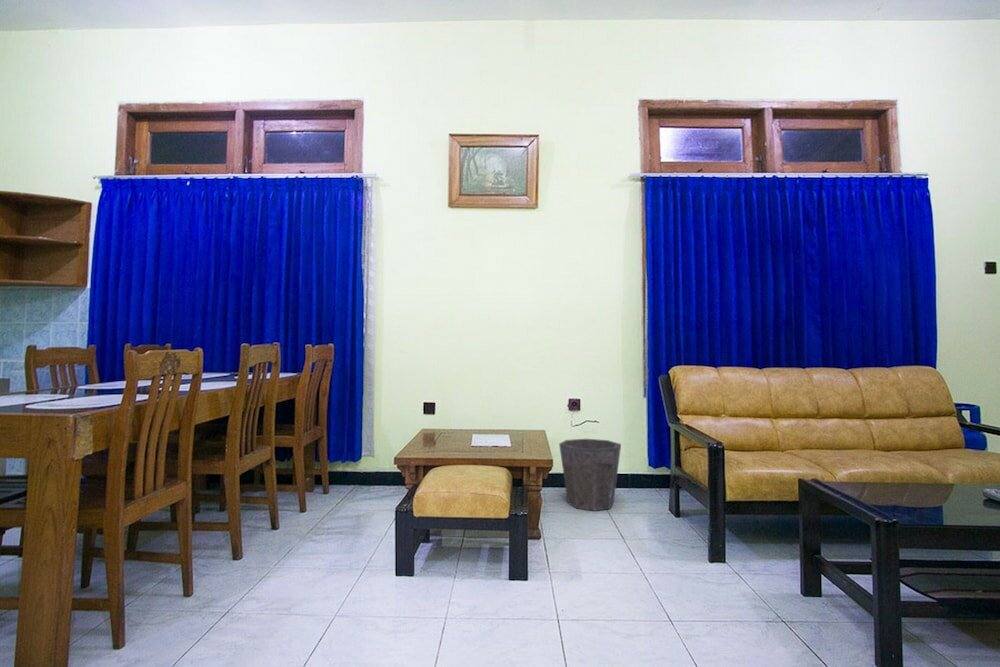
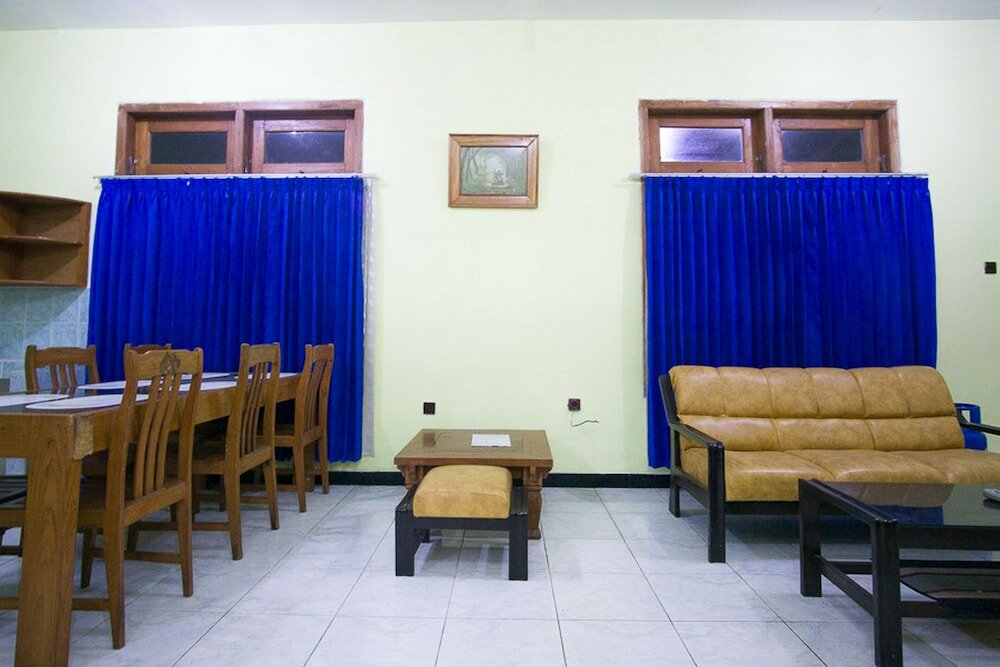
- waste bin [558,438,622,512]
